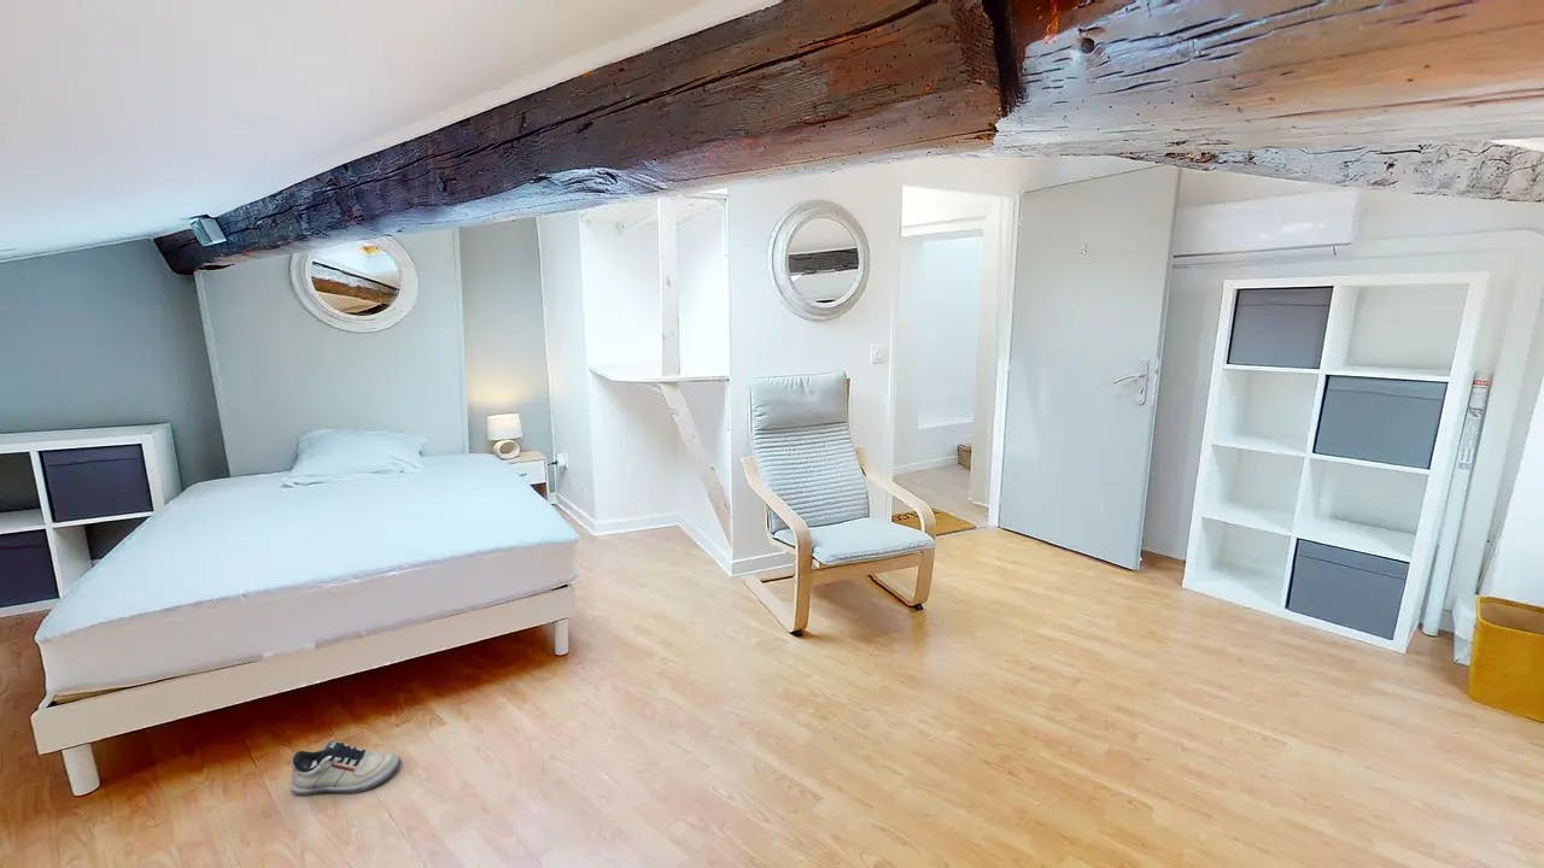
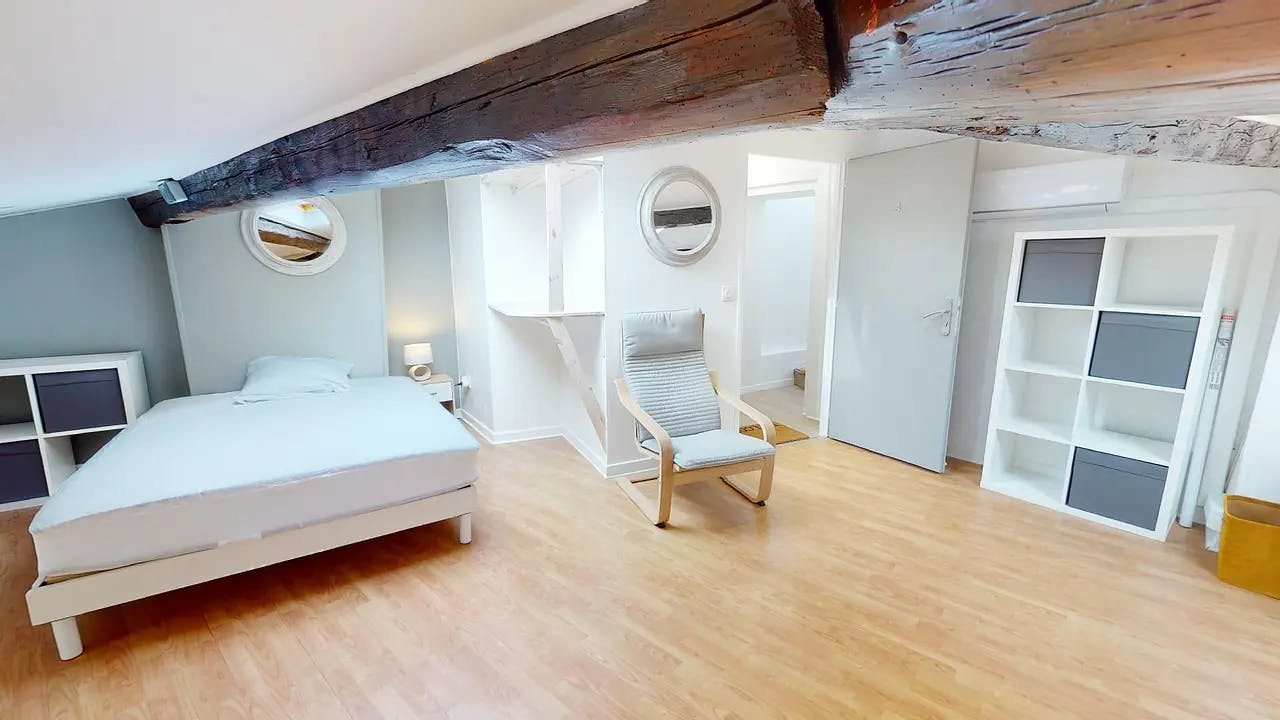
- shoe [290,740,402,797]
